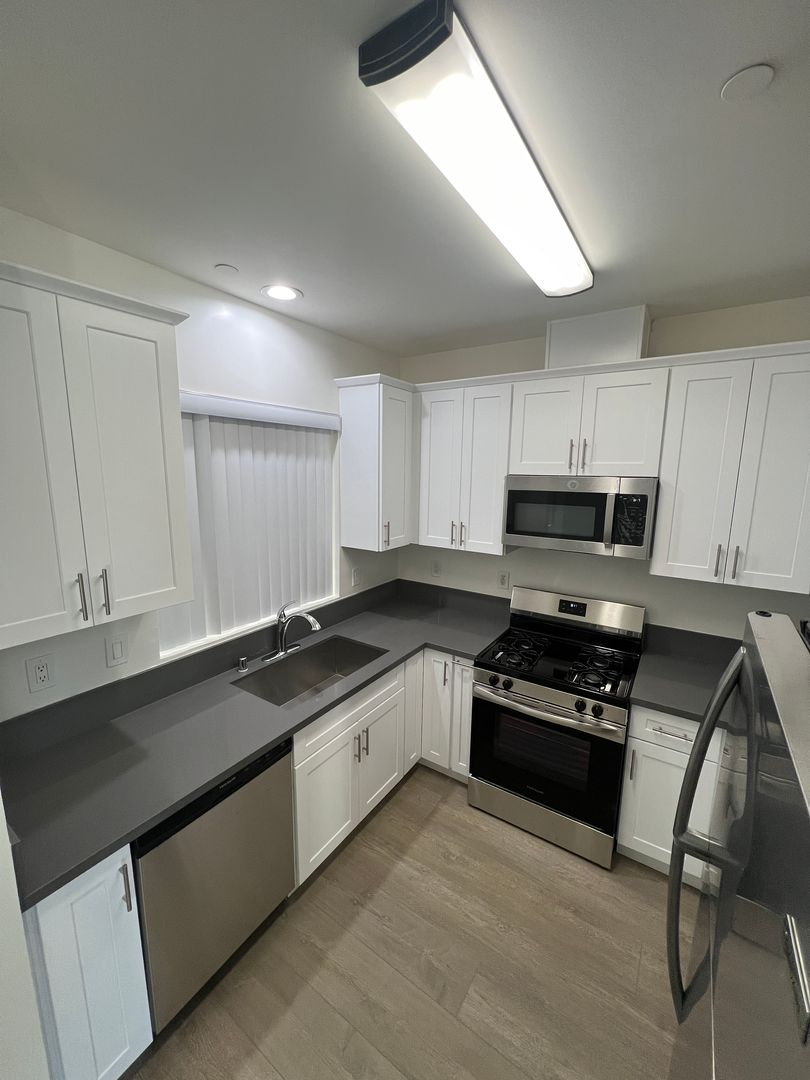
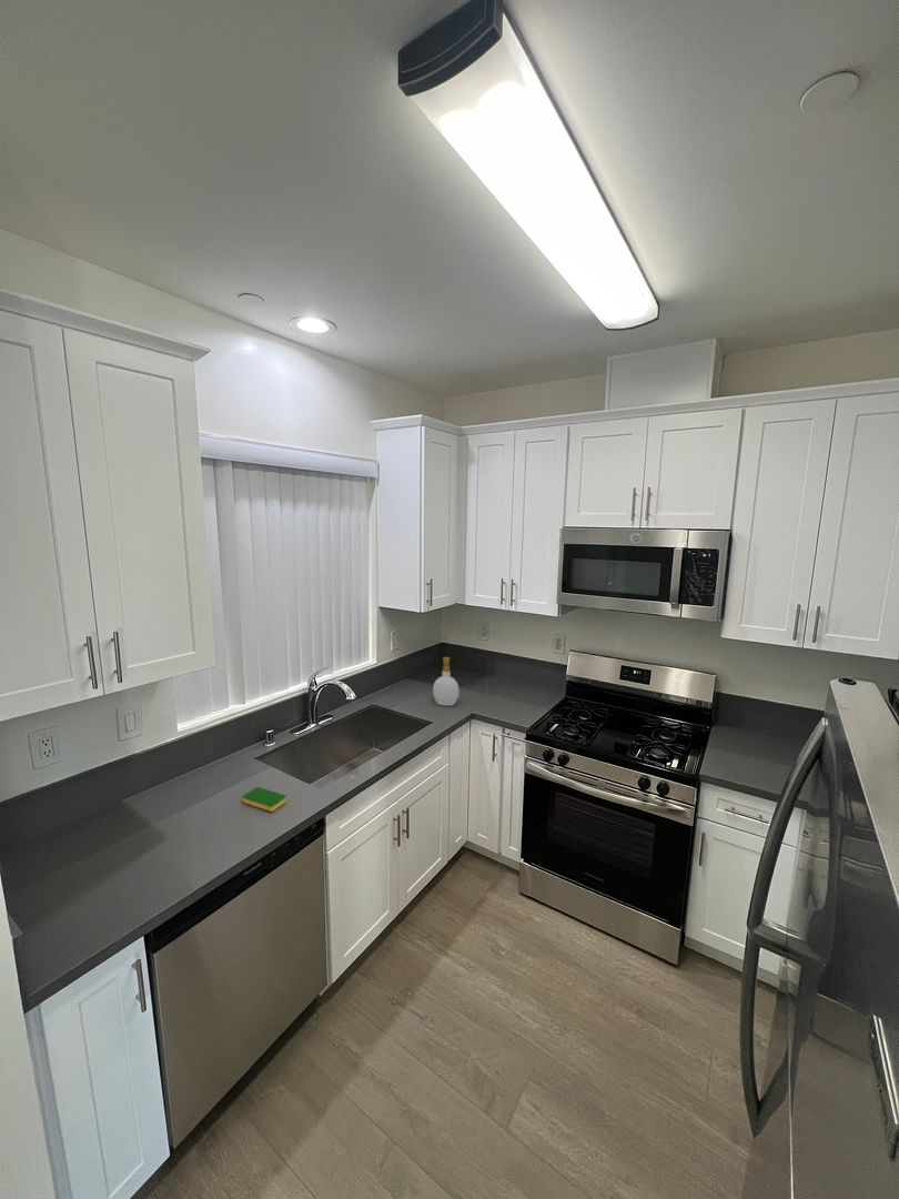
+ soap bottle [432,656,461,707]
+ dish sponge [241,786,287,813]
